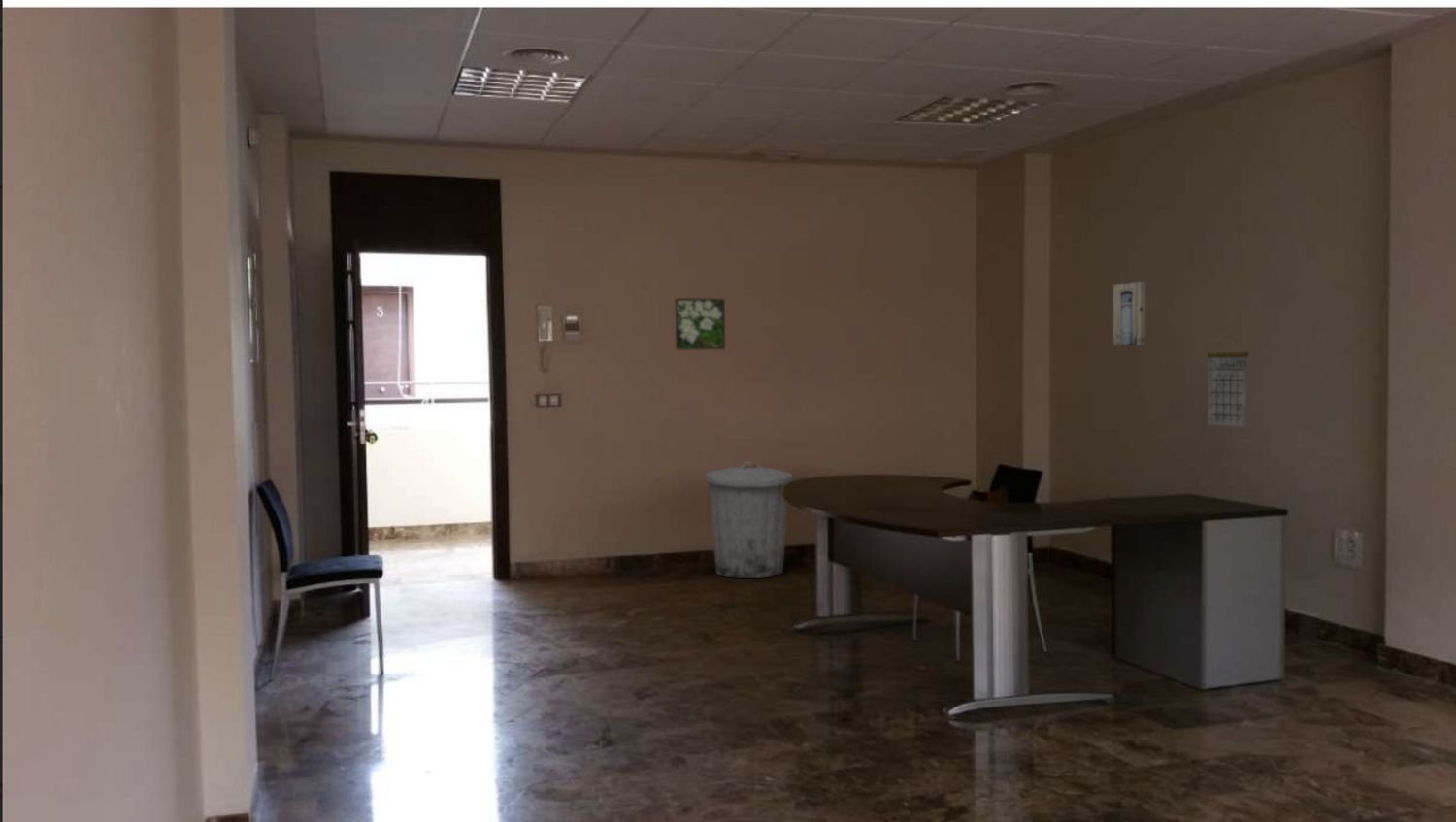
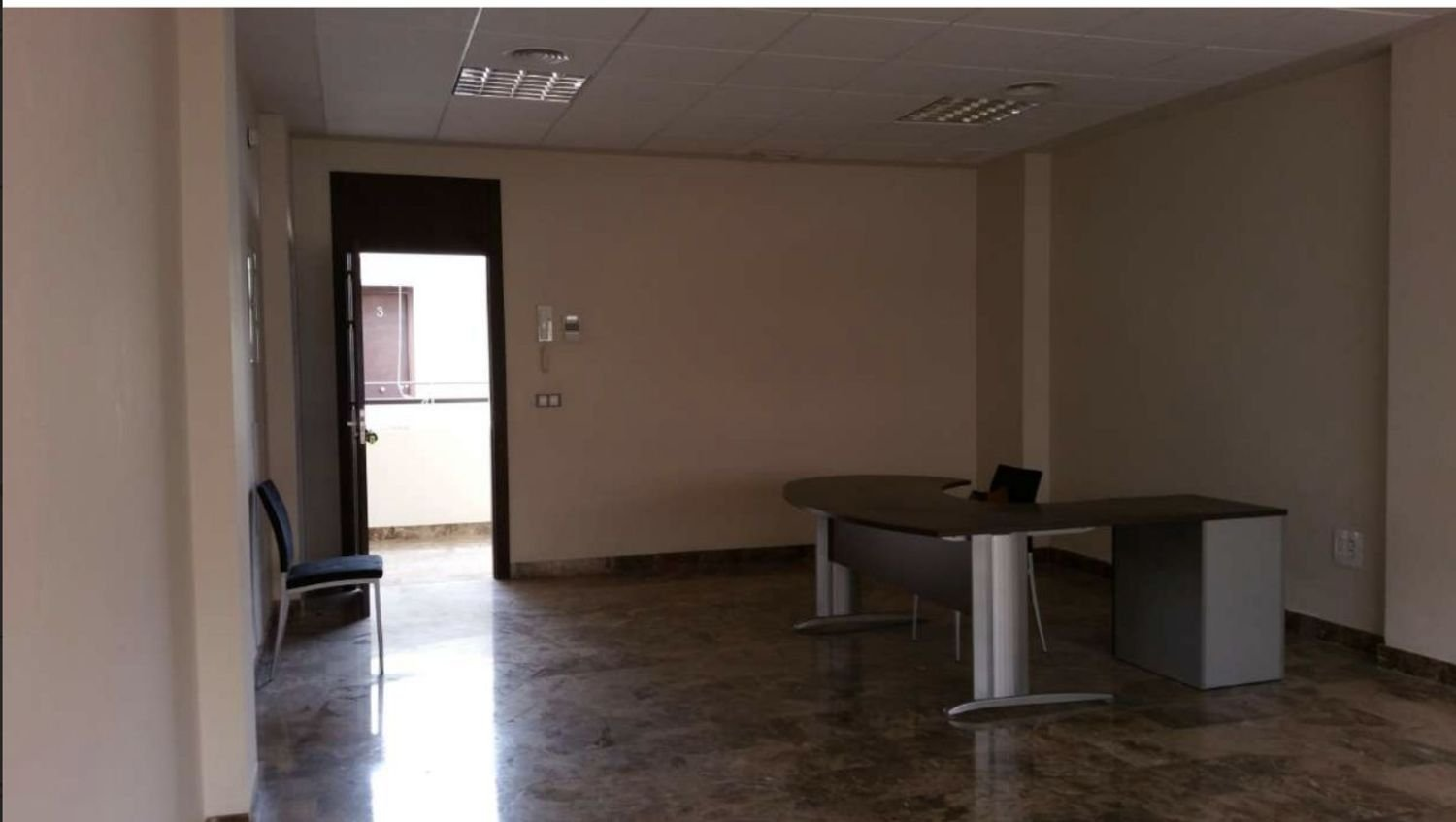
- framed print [675,297,726,350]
- wall art [1112,281,1146,346]
- trash can [705,461,793,579]
- calendar [1207,334,1249,428]
